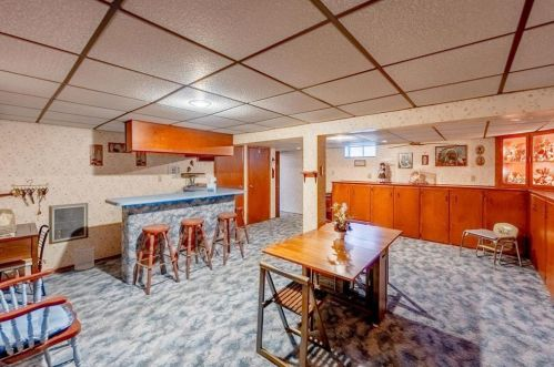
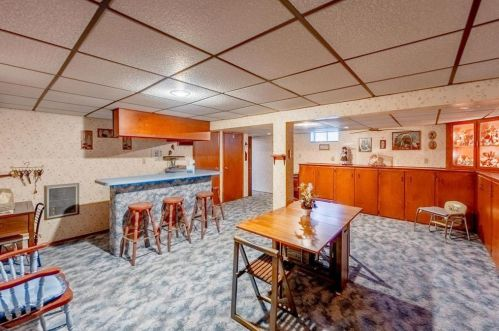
- wastebasket [73,245,95,272]
